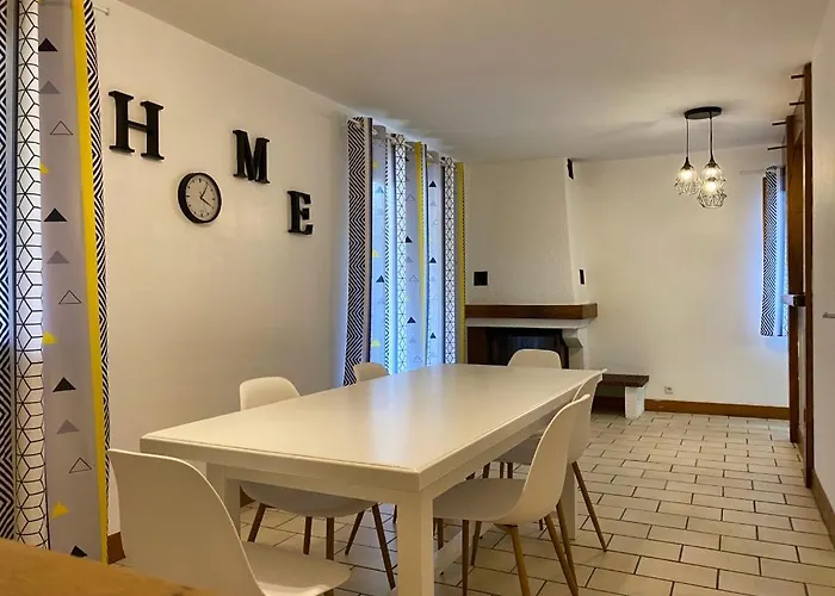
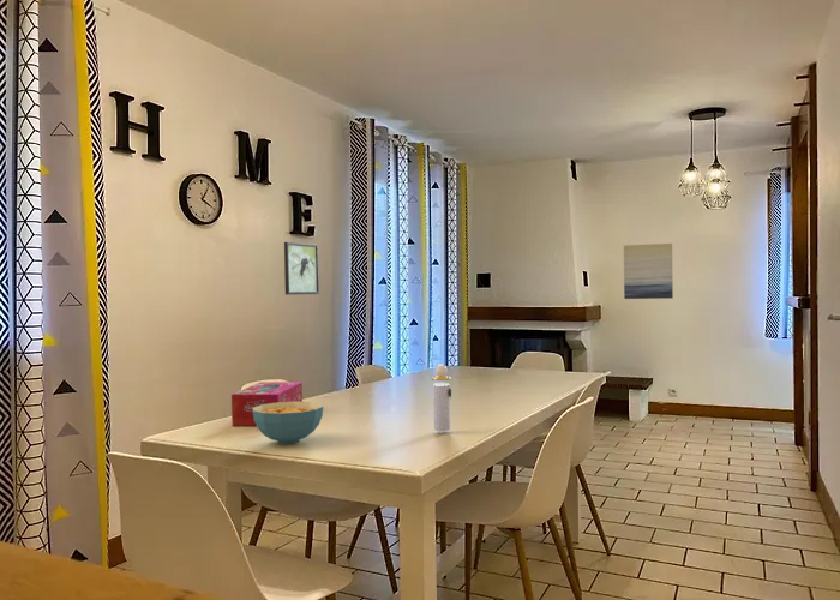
+ cereal bowl [253,401,324,445]
+ perfume bottle [431,364,452,432]
+ tissue box [230,380,304,427]
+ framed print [283,241,320,295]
+ wall art [623,242,674,300]
